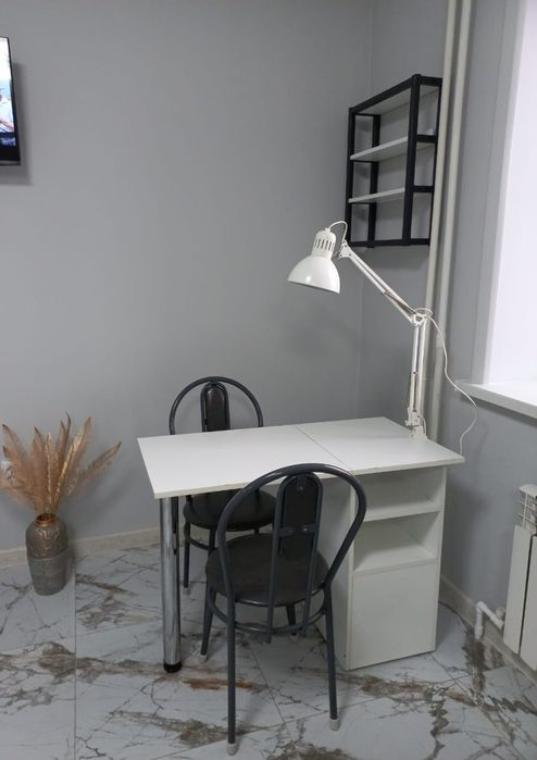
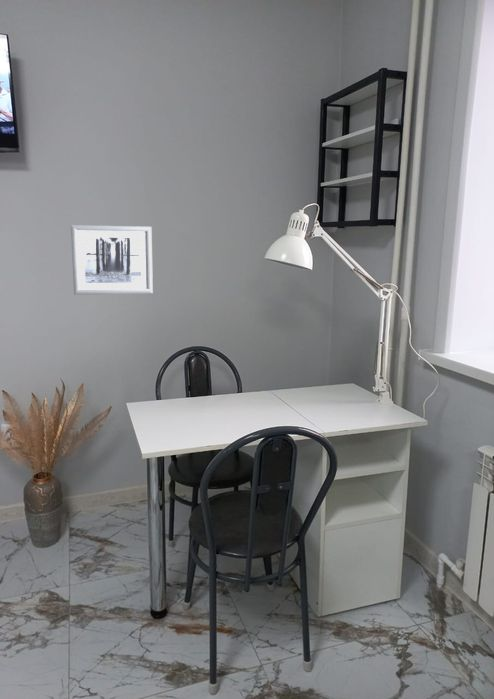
+ wall art [70,224,154,296]
